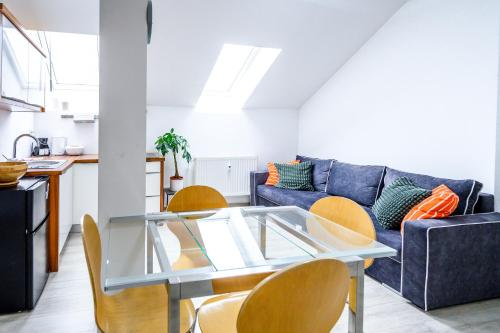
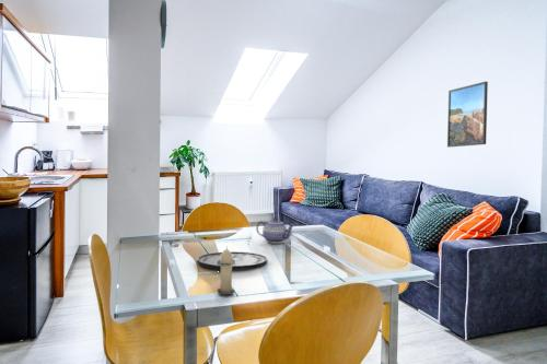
+ candle [216,246,236,296]
+ teapot [255,216,296,245]
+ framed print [446,80,489,149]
+ plate [196,250,268,270]
